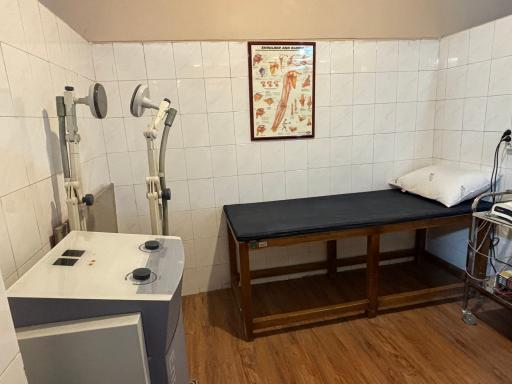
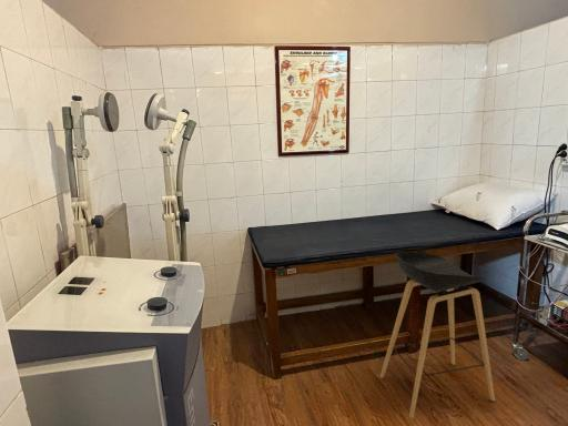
+ stool [379,251,496,419]
